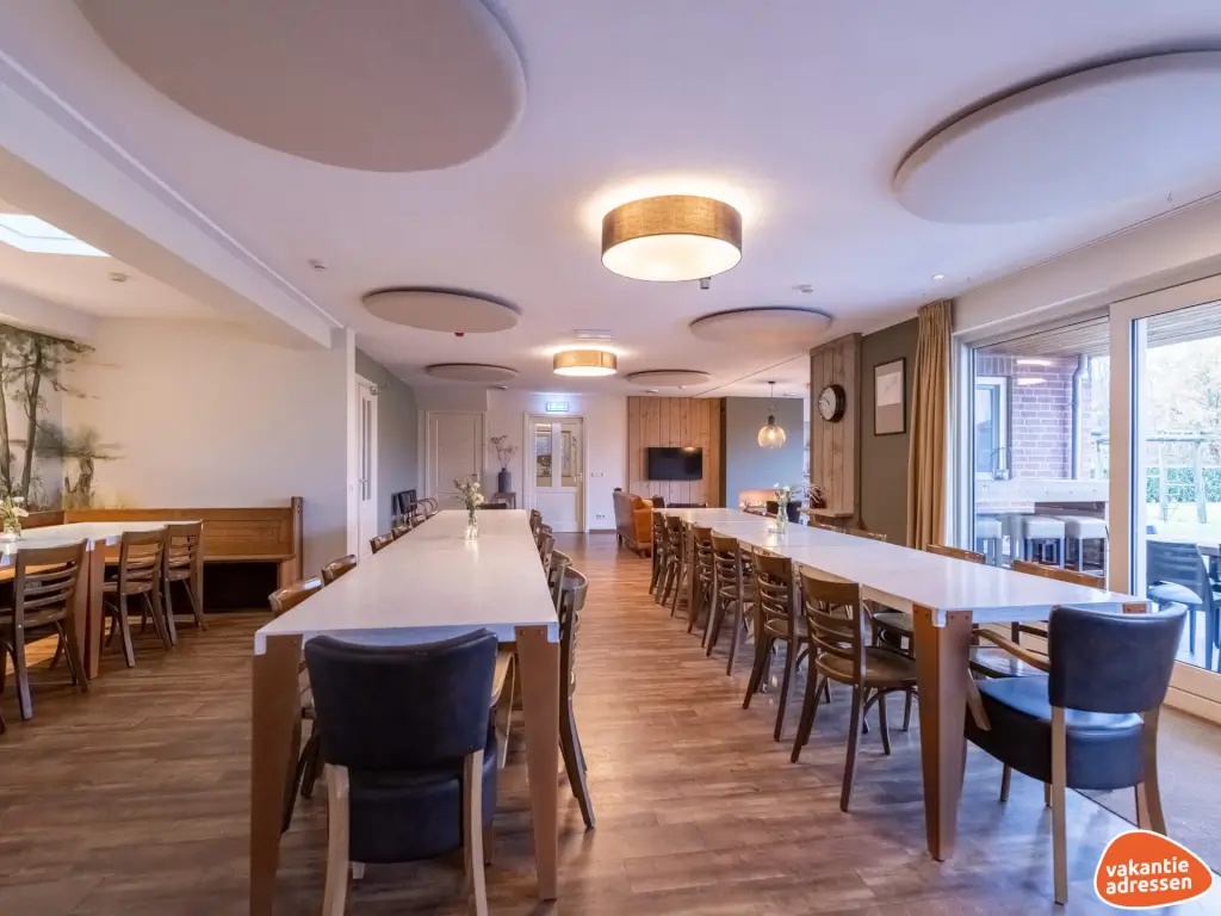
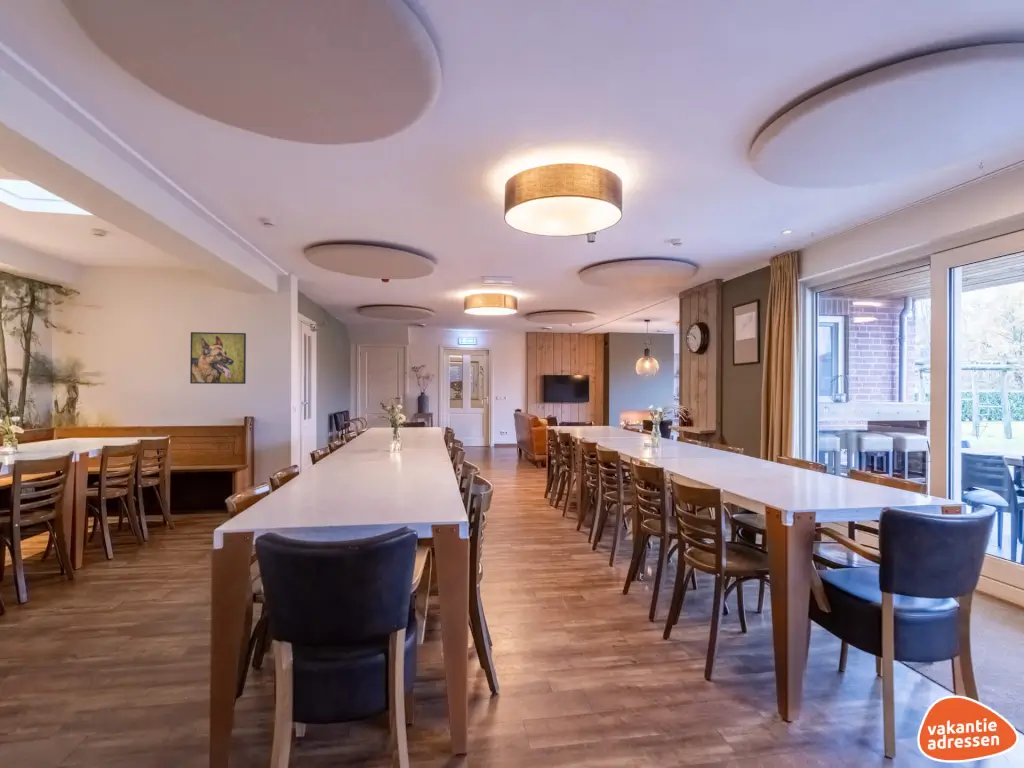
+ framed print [189,331,247,385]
